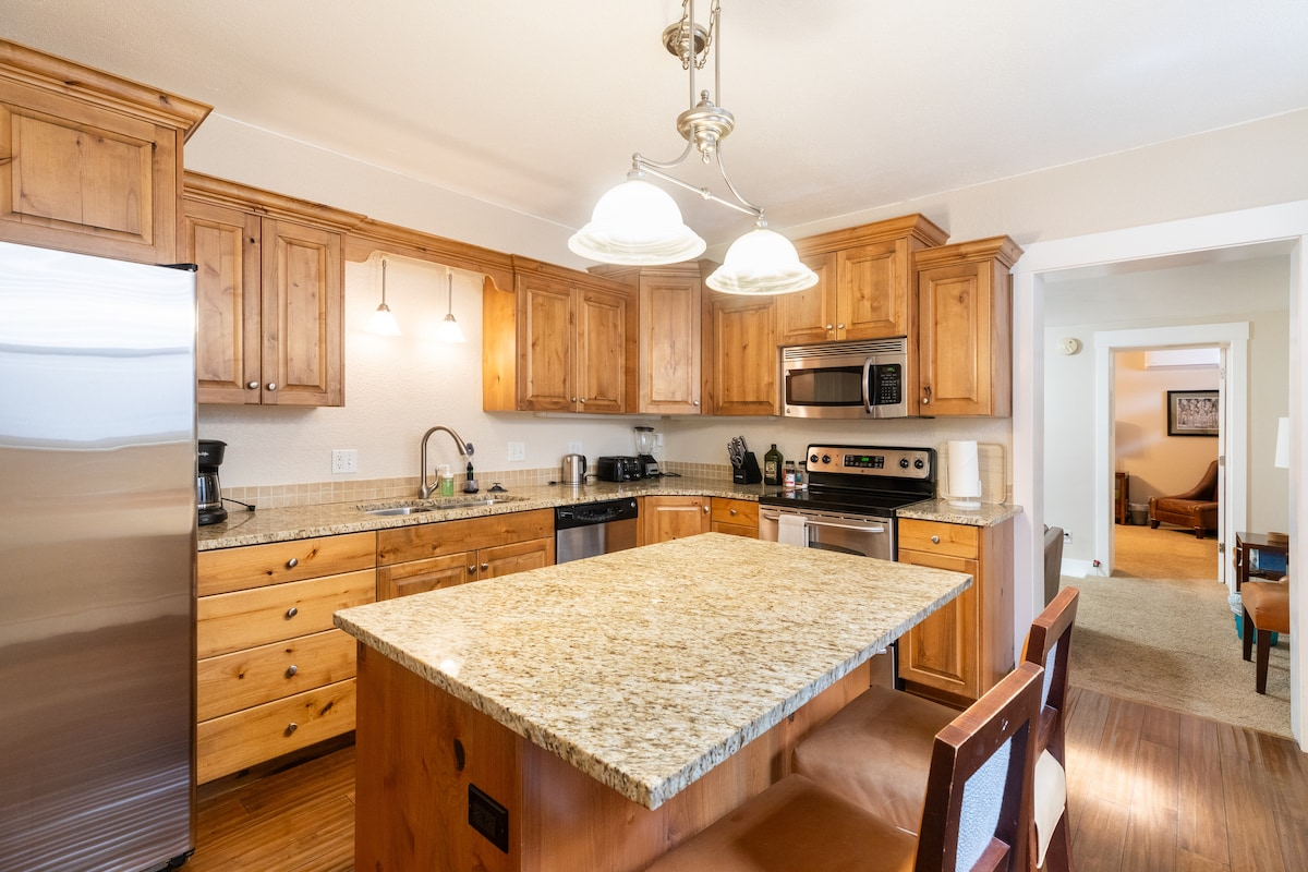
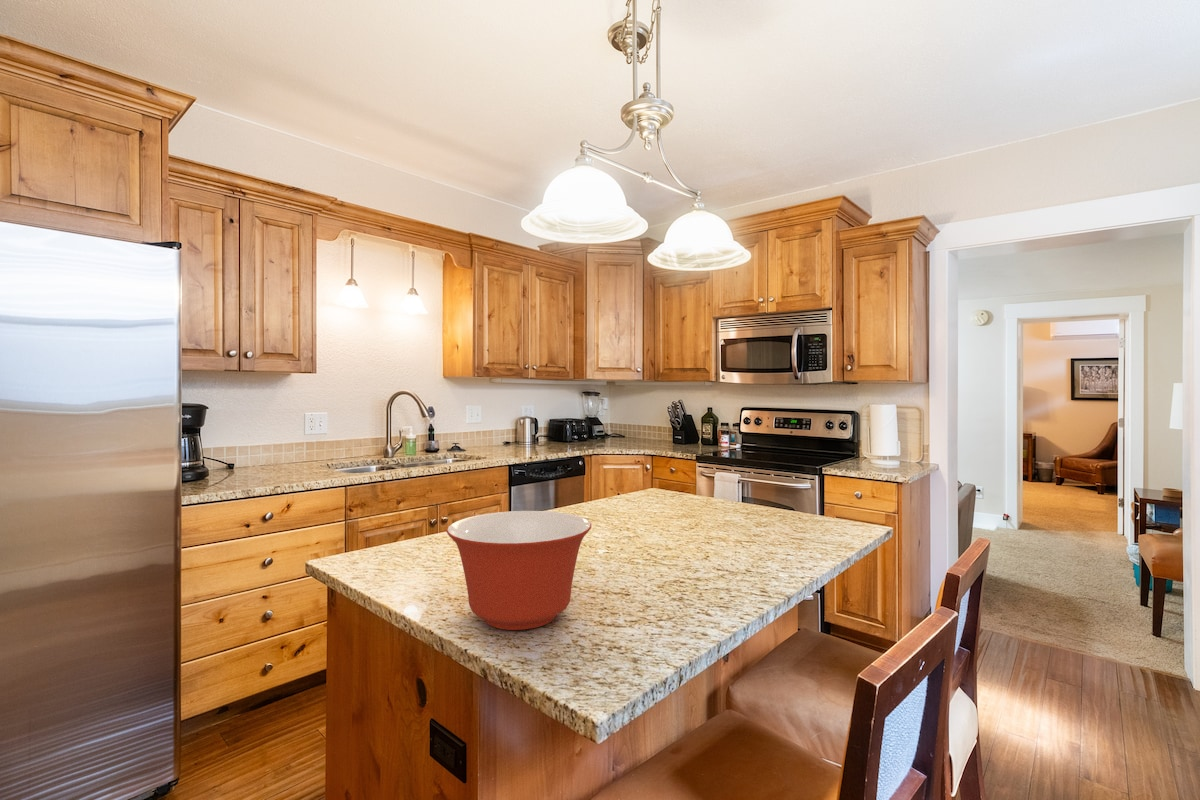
+ mixing bowl [446,510,592,631]
